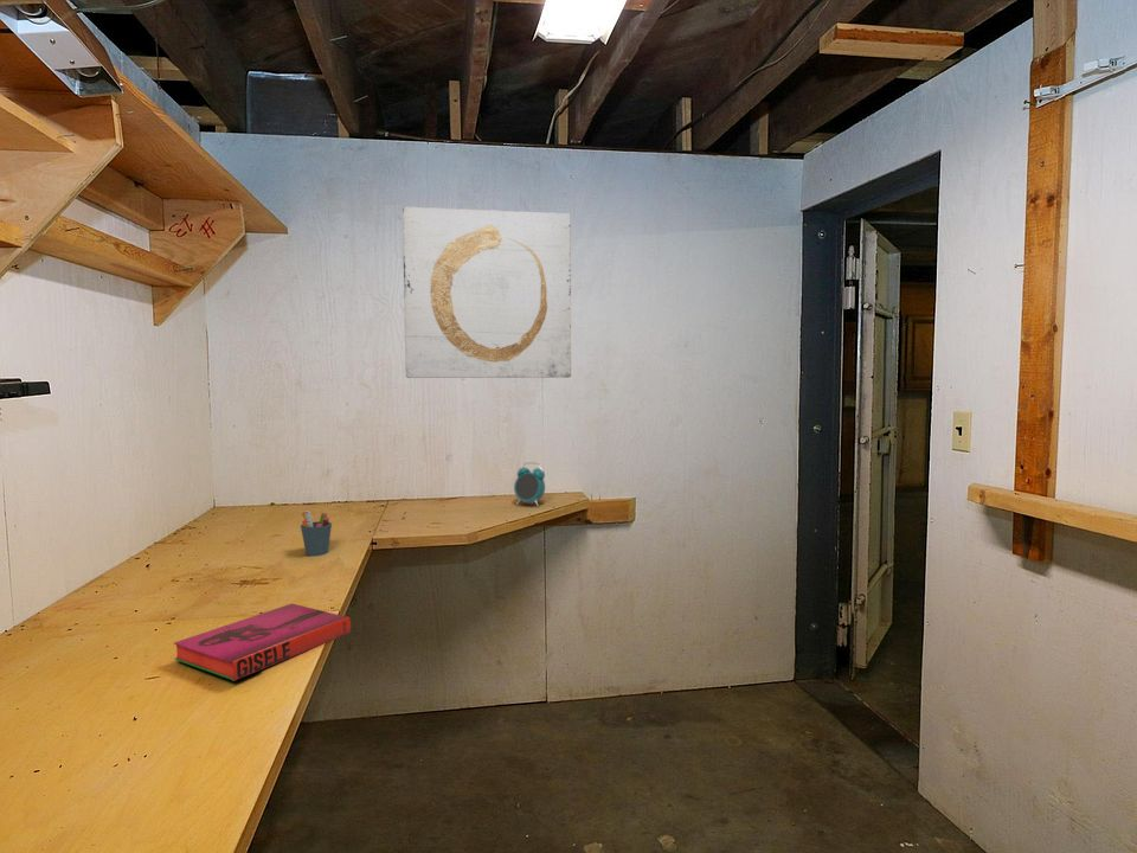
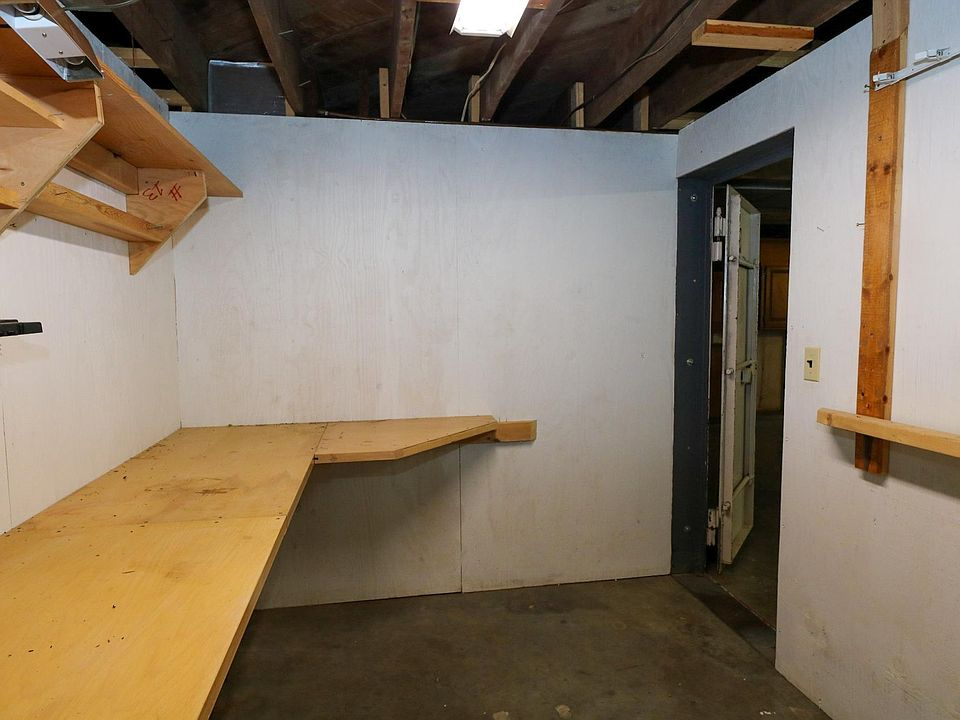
- alarm clock [513,461,546,507]
- pen holder [300,511,333,557]
- wall art [402,206,572,379]
- hardback book [173,603,352,682]
